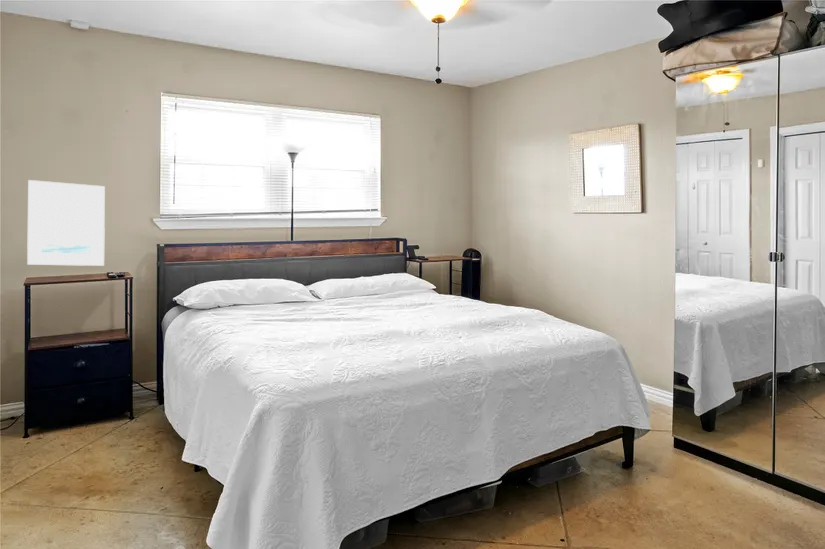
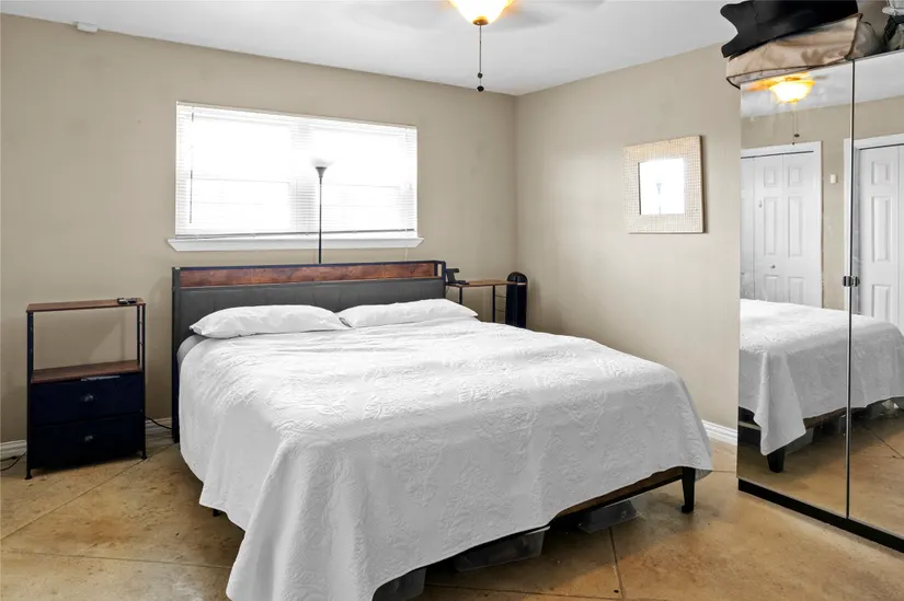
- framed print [26,179,106,267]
